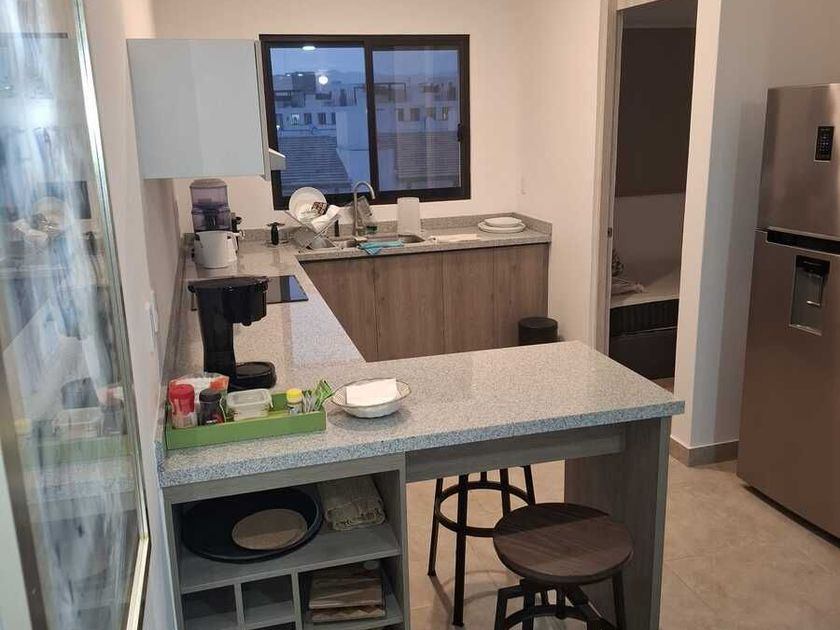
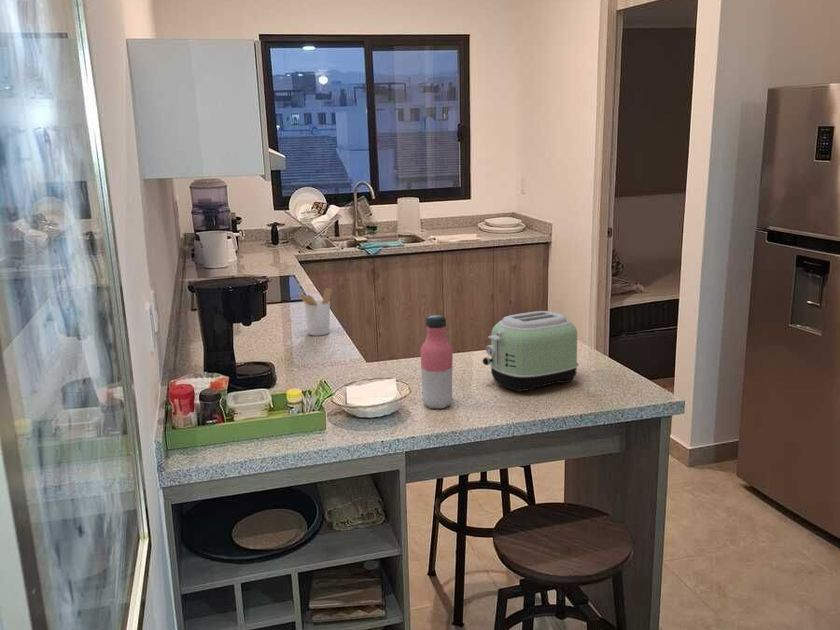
+ utensil holder [296,287,333,337]
+ toaster [482,310,579,393]
+ water bottle [419,314,454,409]
